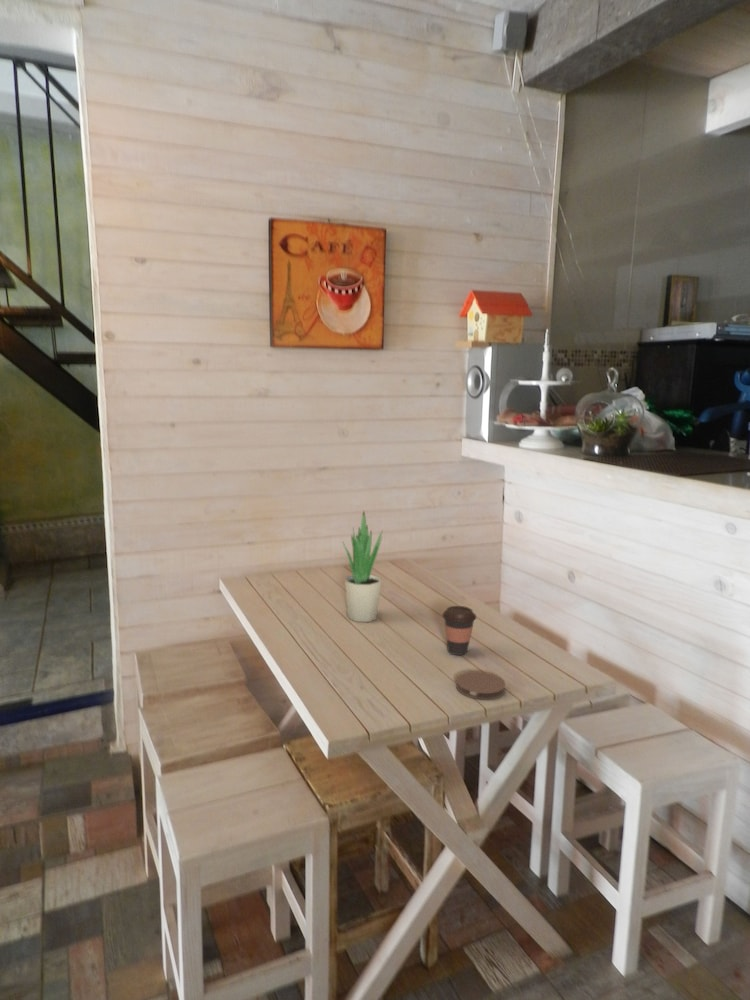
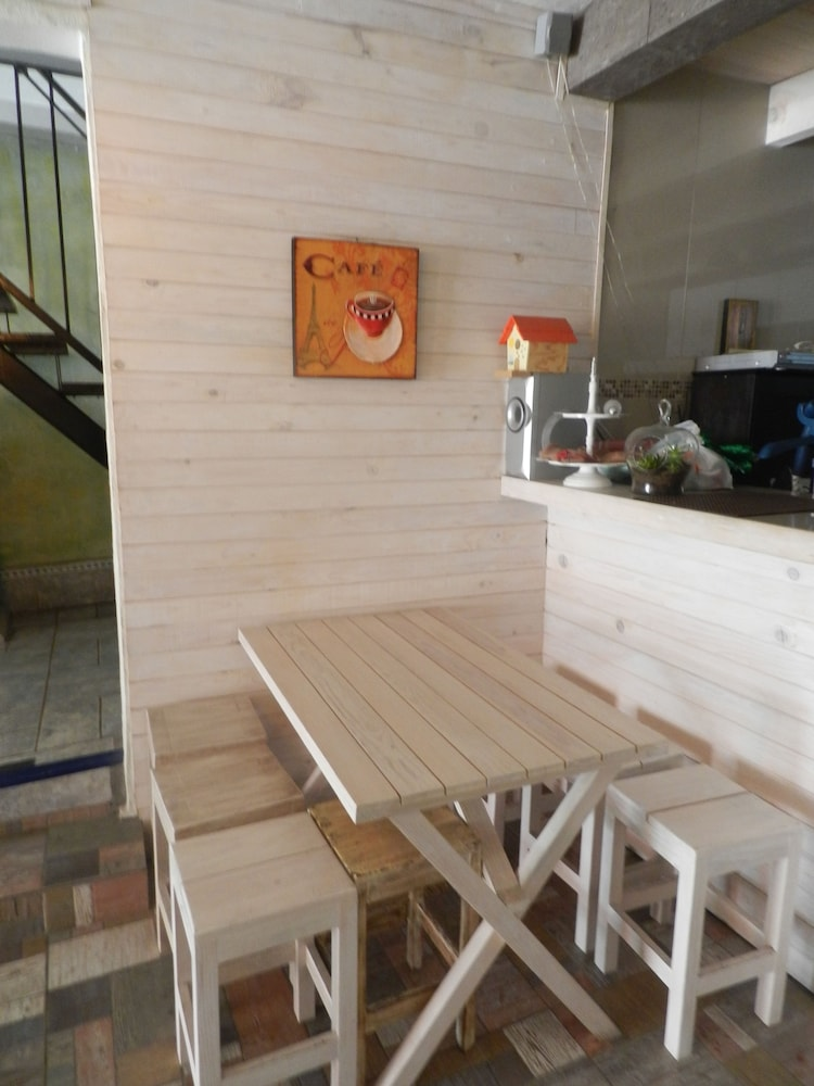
- potted plant [342,510,384,623]
- coaster [455,670,507,700]
- coffee cup [441,605,477,656]
